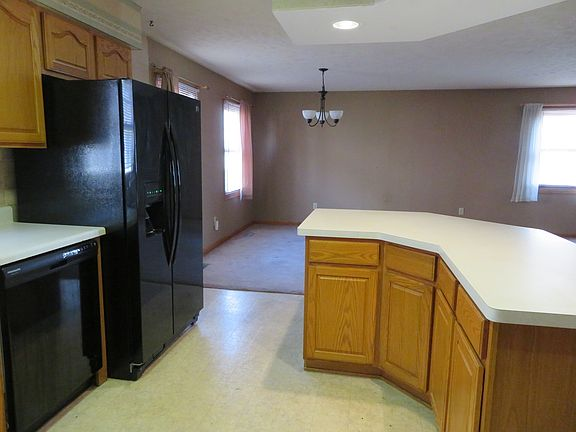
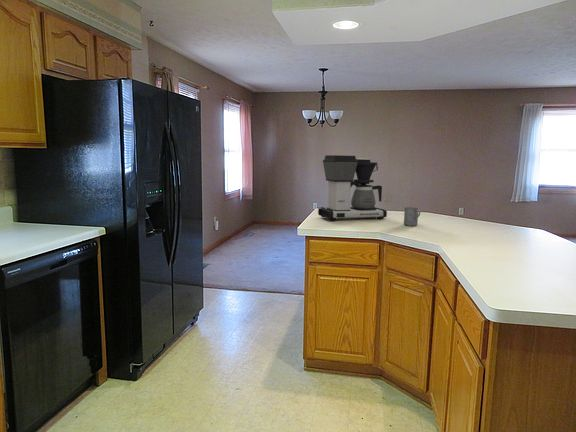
+ mug [403,206,421,227]
+ coffee maker [317,154,388,222]
